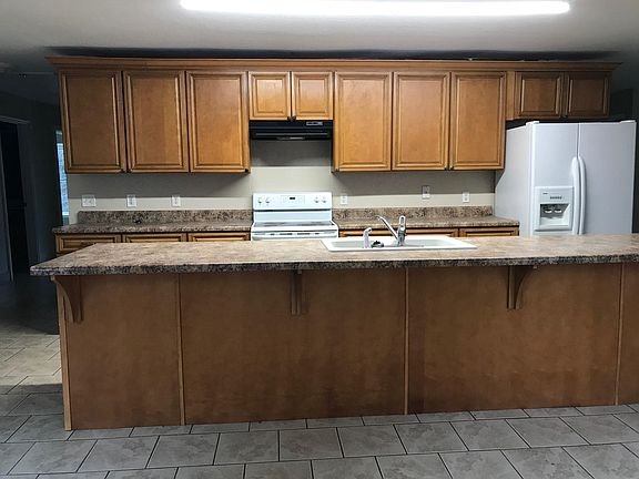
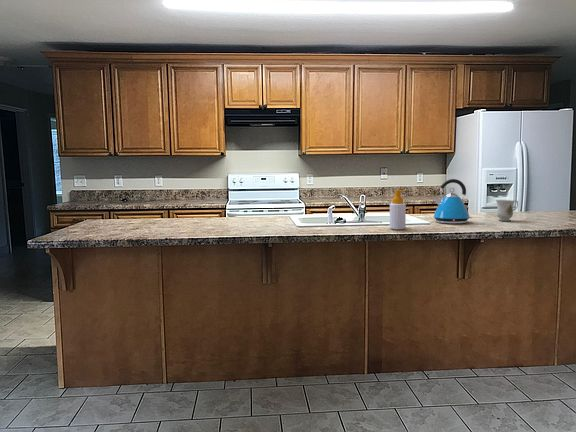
+ mug [495,199,519,222]
+ soap bottle [389,189,407,230]
+ kettle [433,178,474,224]
